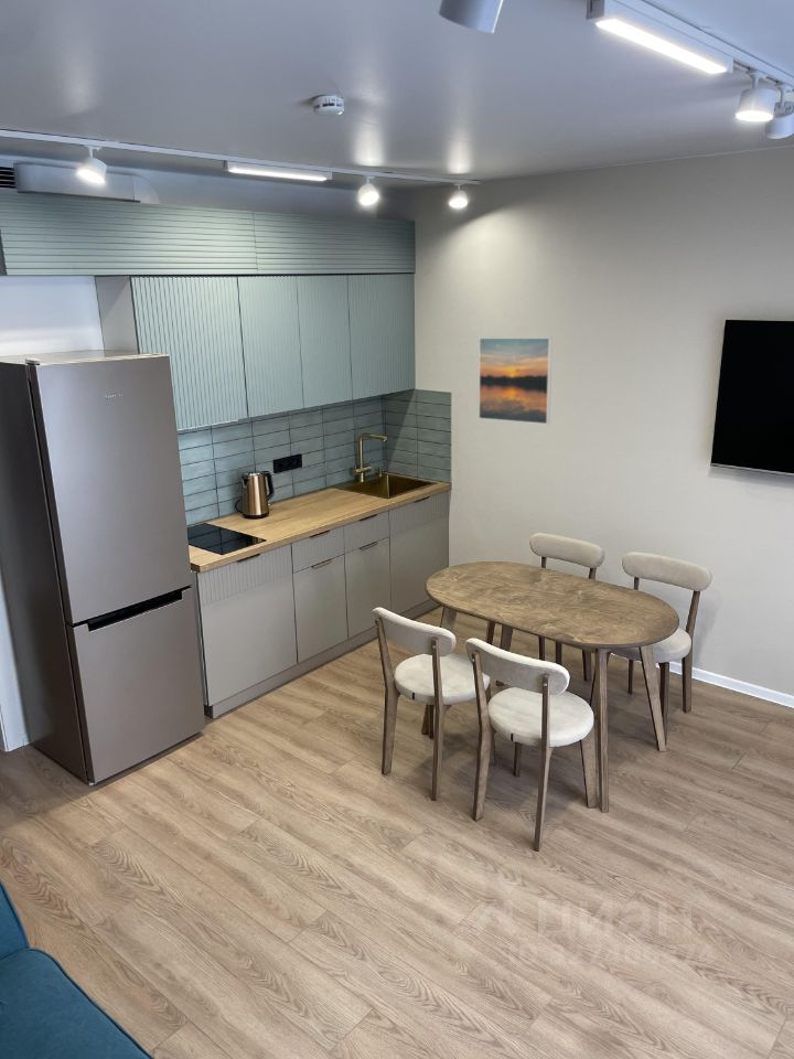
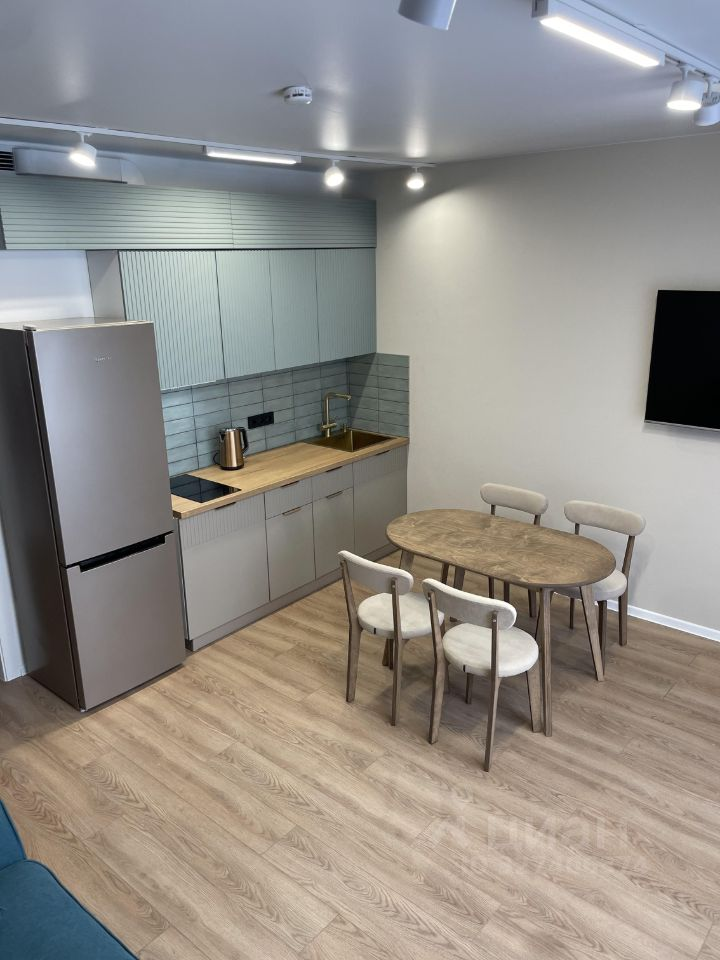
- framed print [478,336,554,425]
